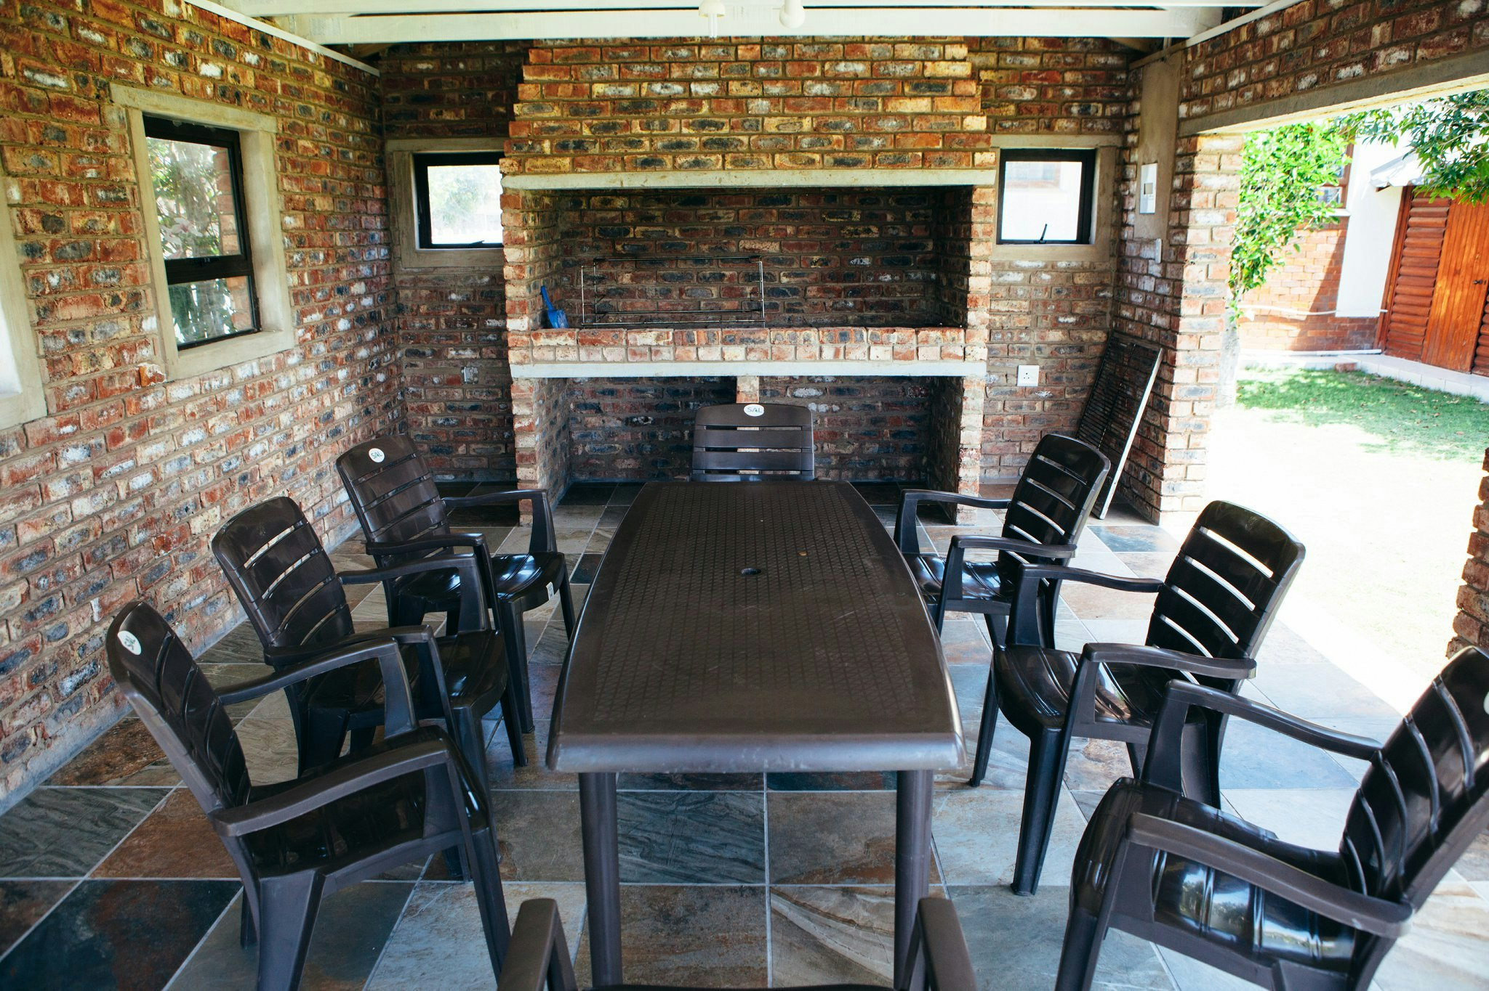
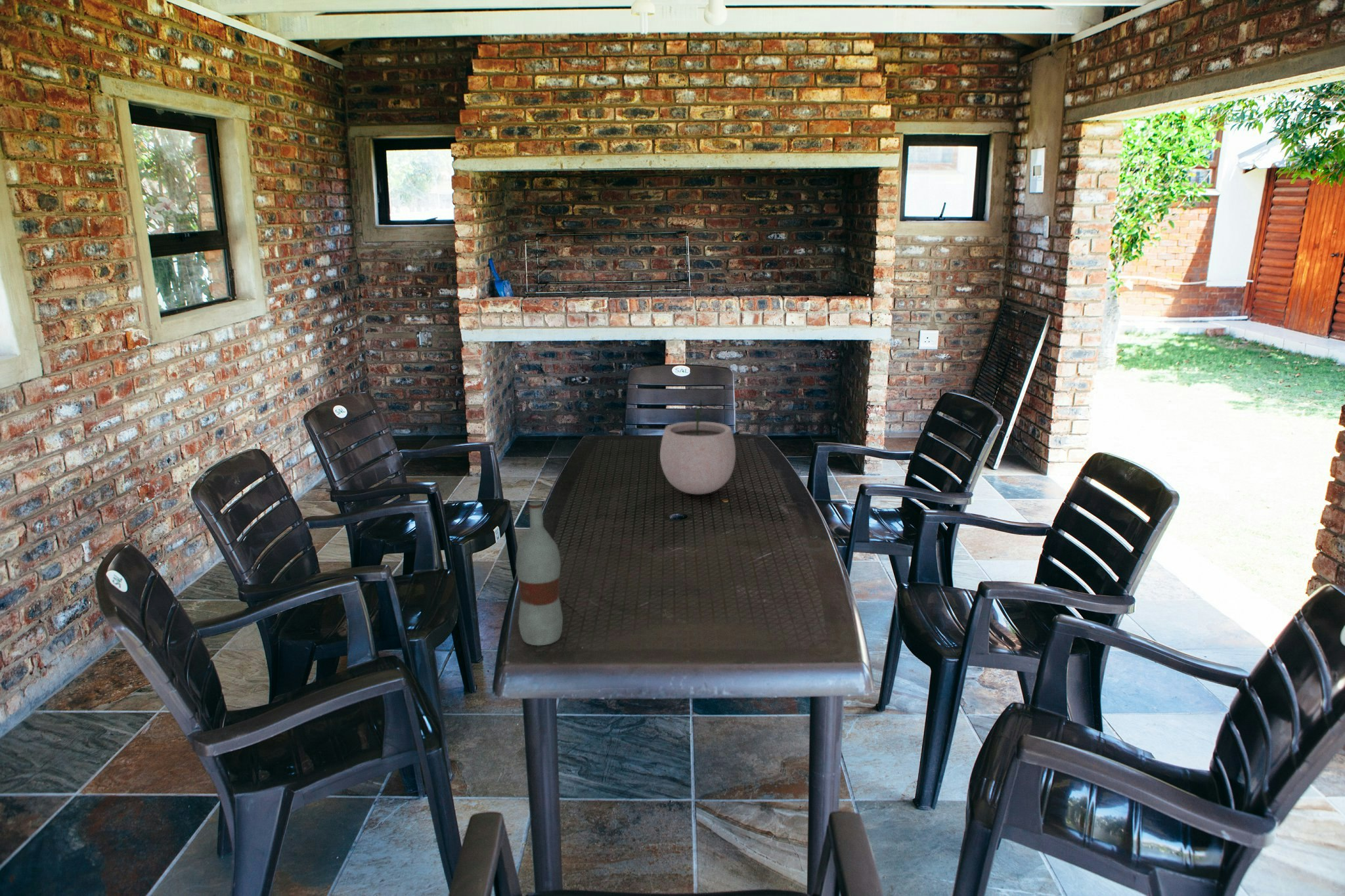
+ plant pot [659,400,736,495]
+ bottle [515,500,563,646]
